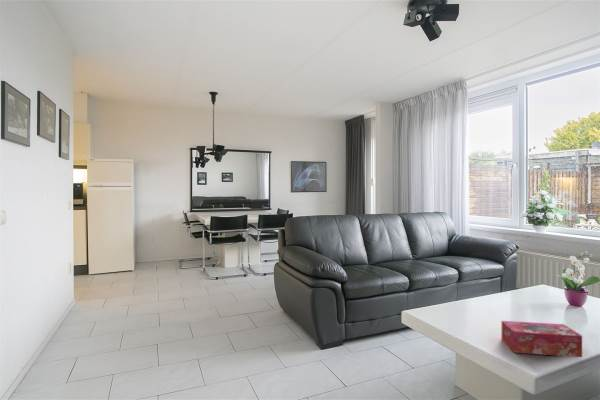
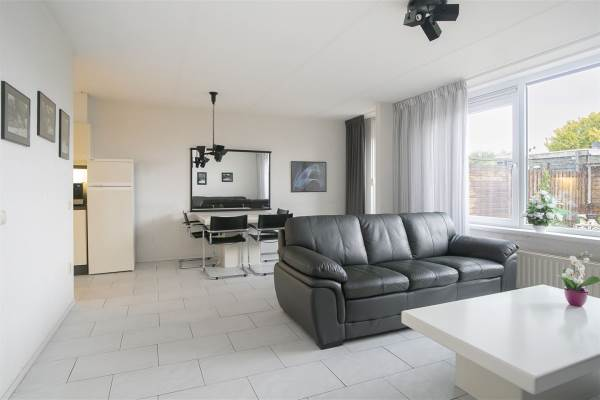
- tissue box [501,320,583,358]
